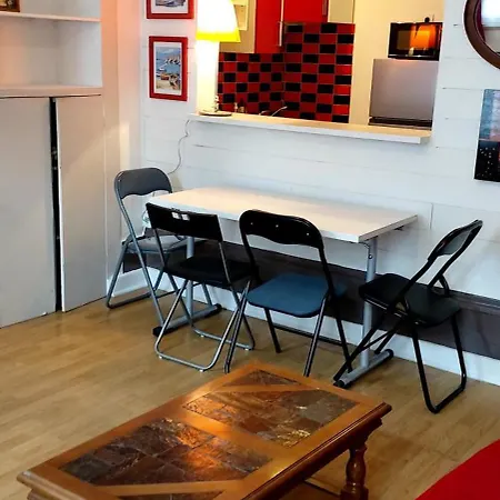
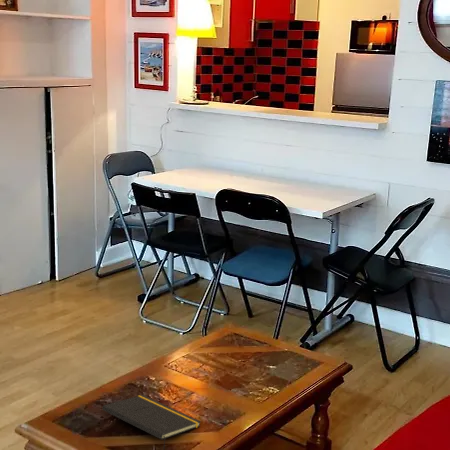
+ notepad [101,394,202,450]
